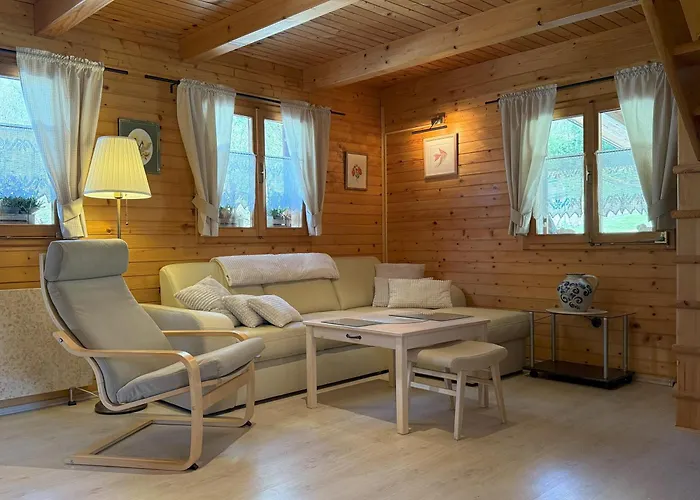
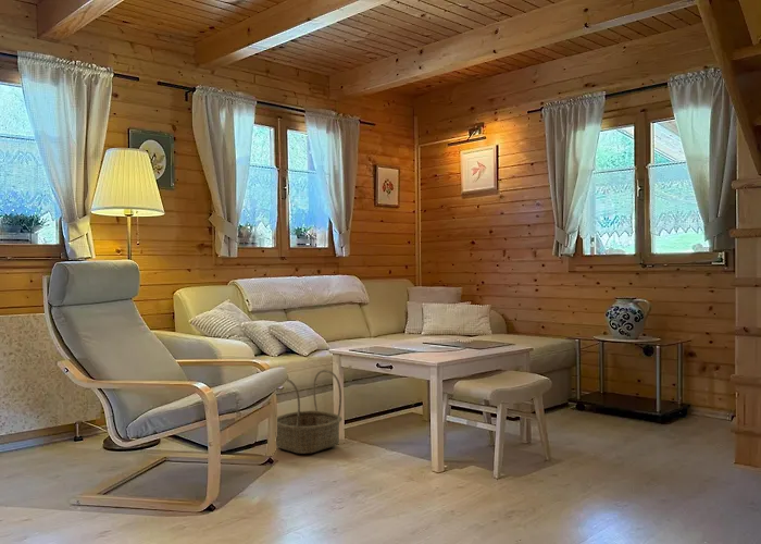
+ basket [275,369,344,455]
